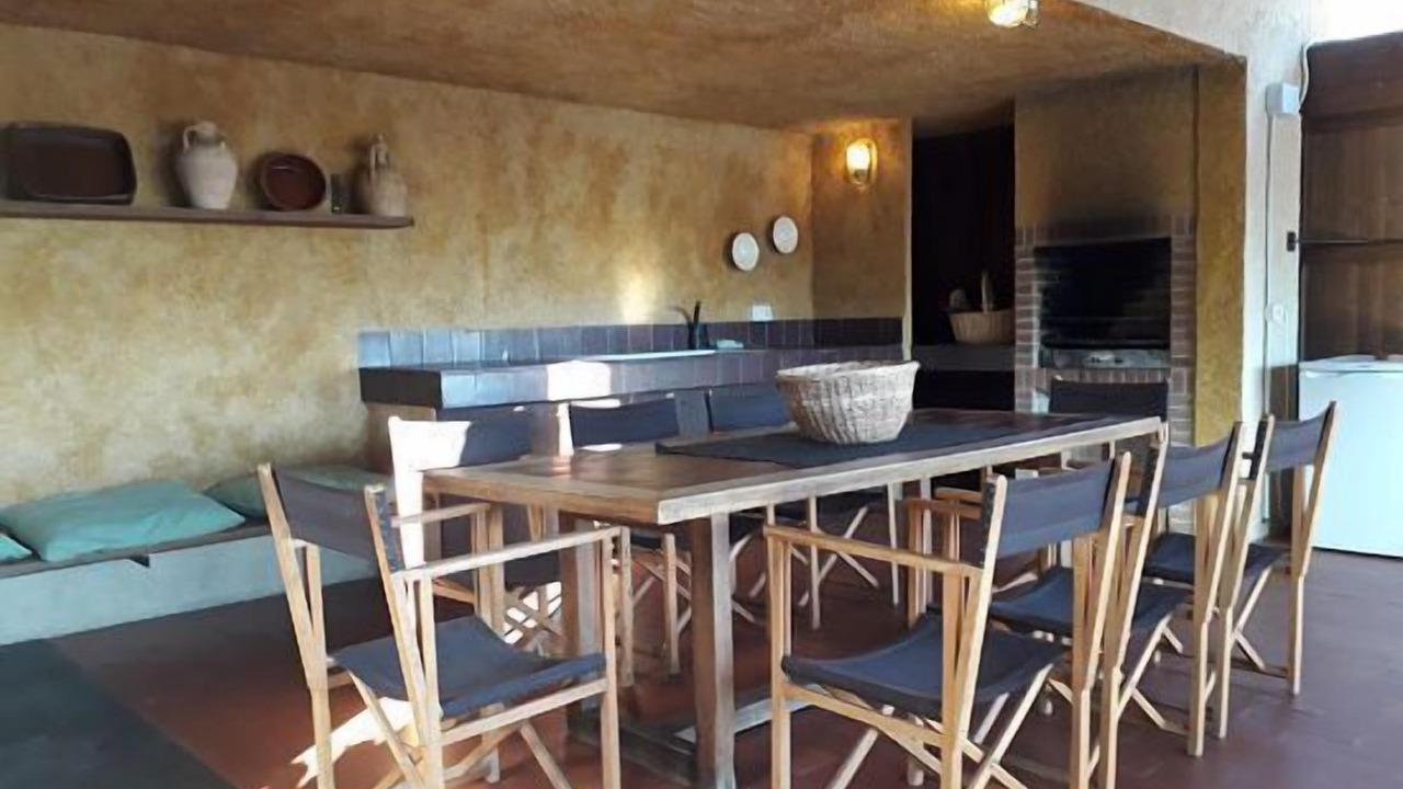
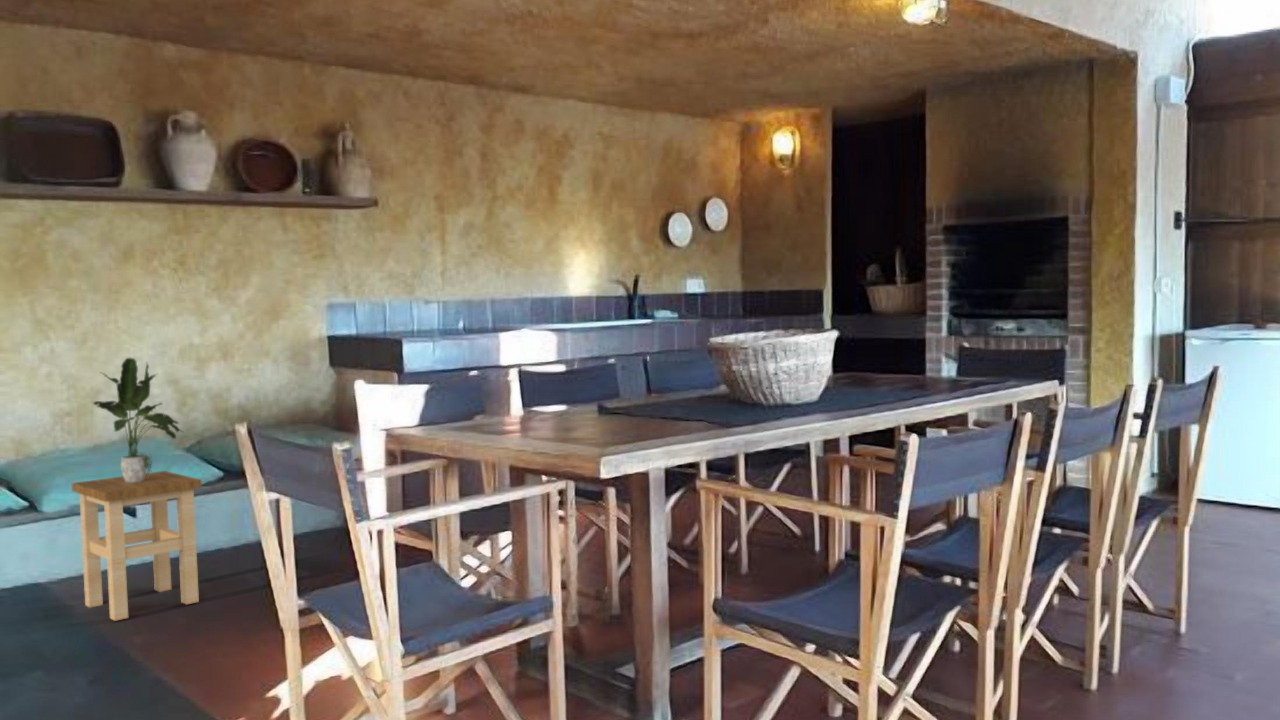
+ stool [71,470,203,622]
+ potted plant [92,357,185,483]
